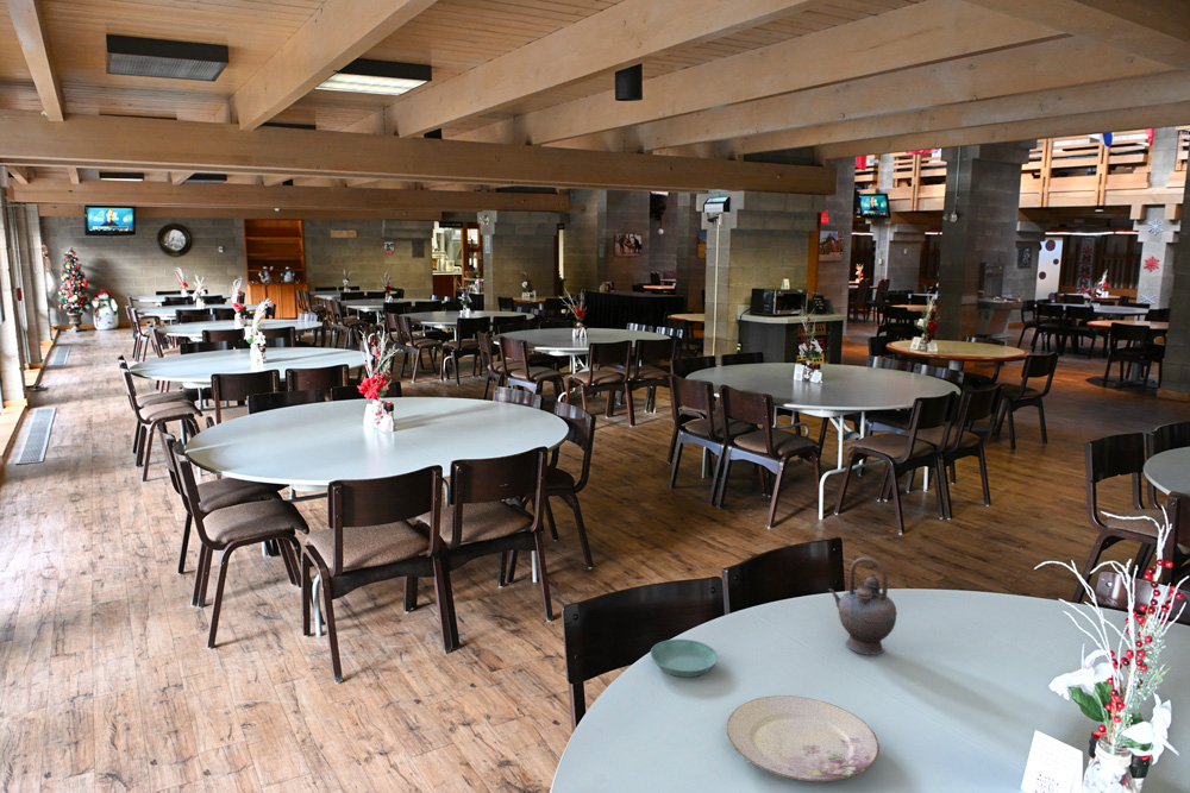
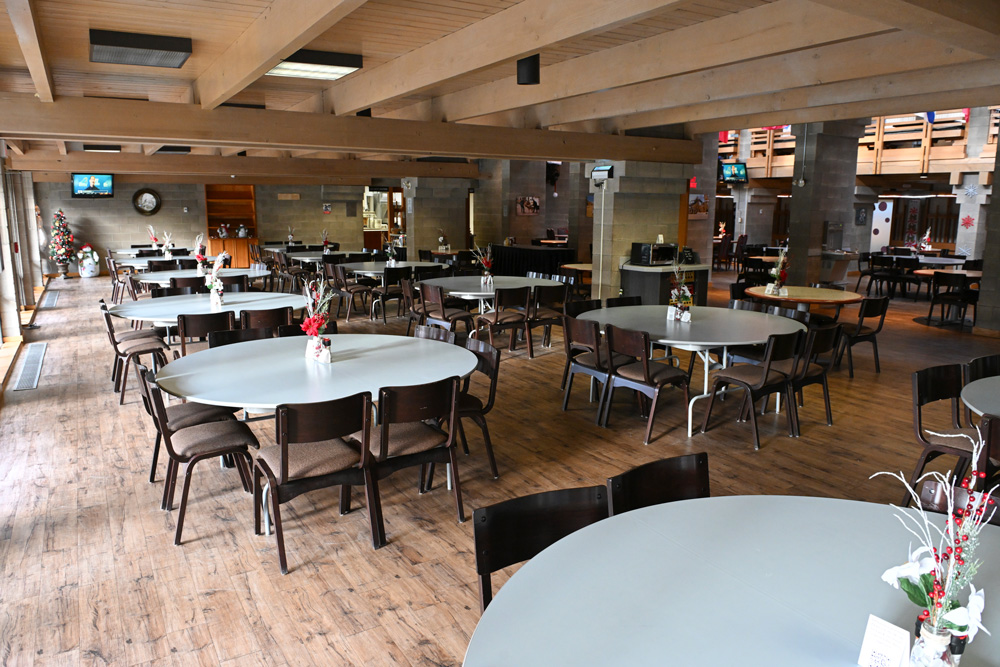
- teapot [827,556,898,655]
- saucer [649,638,719,678]
- plate [725,694,881,782]
